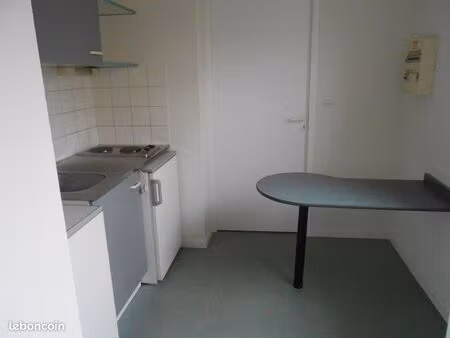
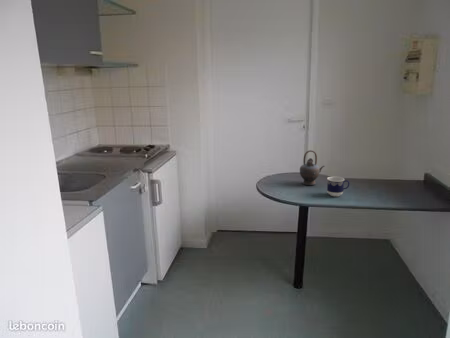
+ teapot [299,149,326,186]
+ cup [326,176,351,197]
